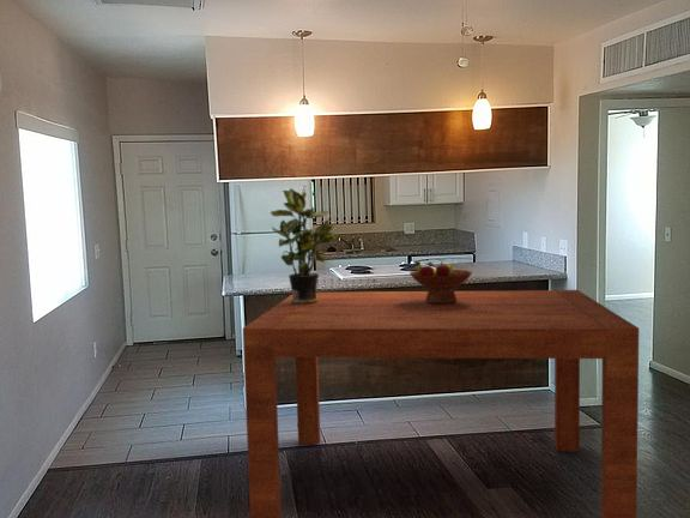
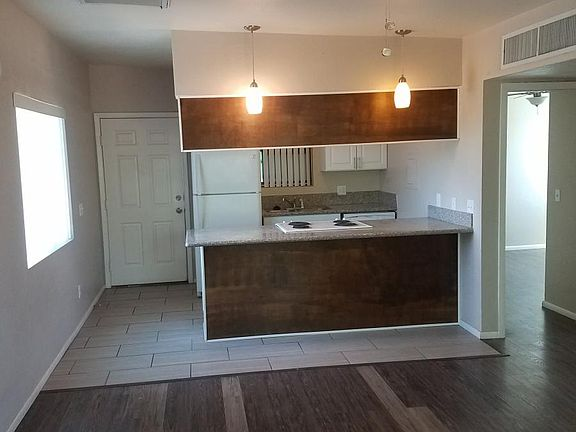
- potted plant [270,187,337,303]
- fruit bowl [408,260,473,305]
- dining table [242,289,640,518]
